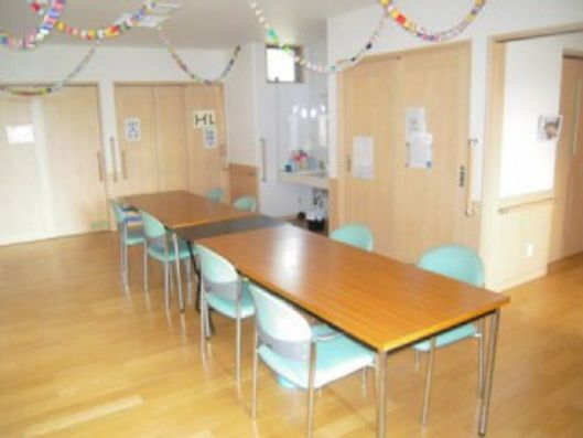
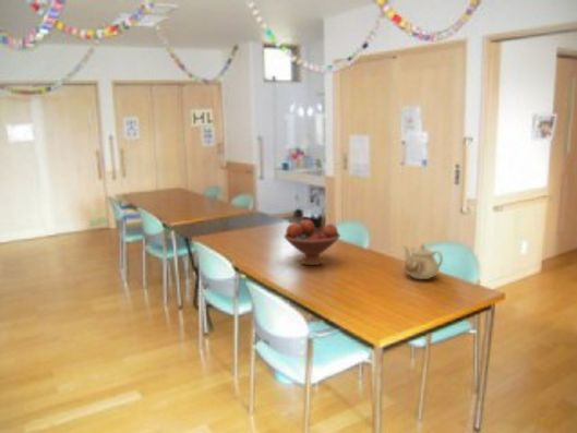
+ teapot [402,242,444,280]
+ fruit bowl [283,218,341,266]
